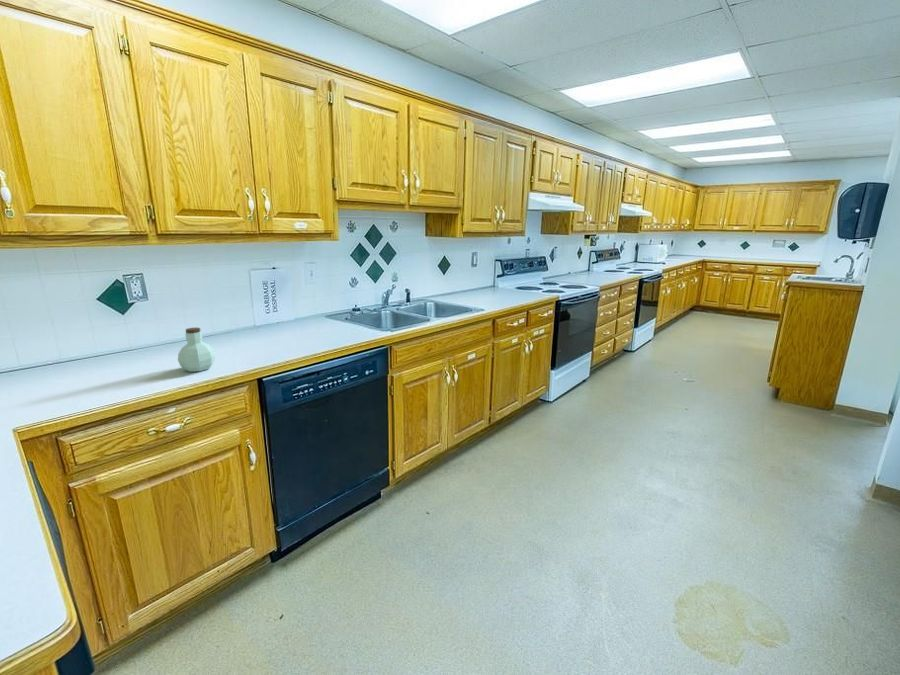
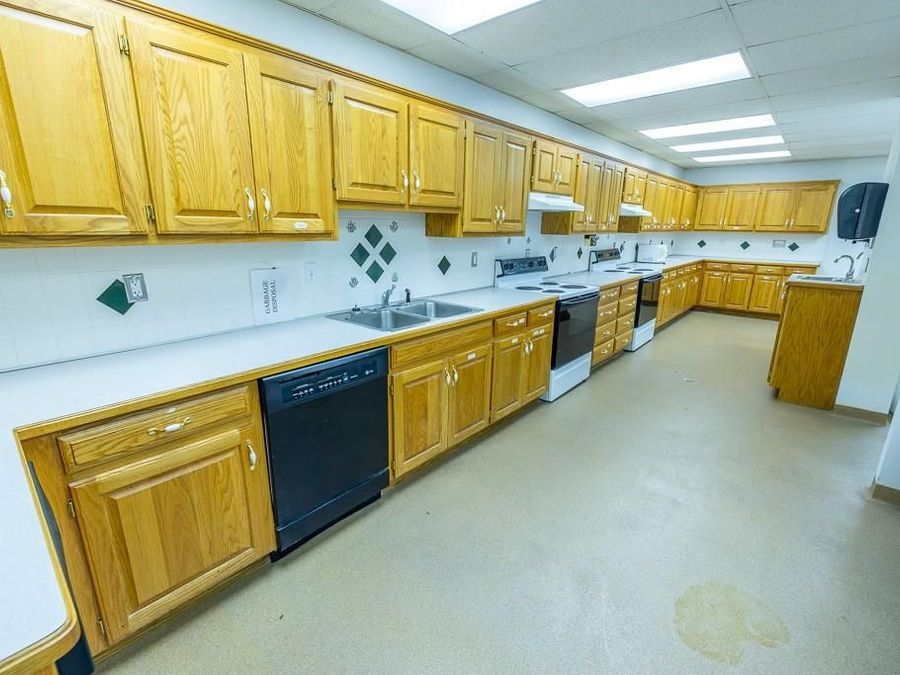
- jar [177,327,216,373]
